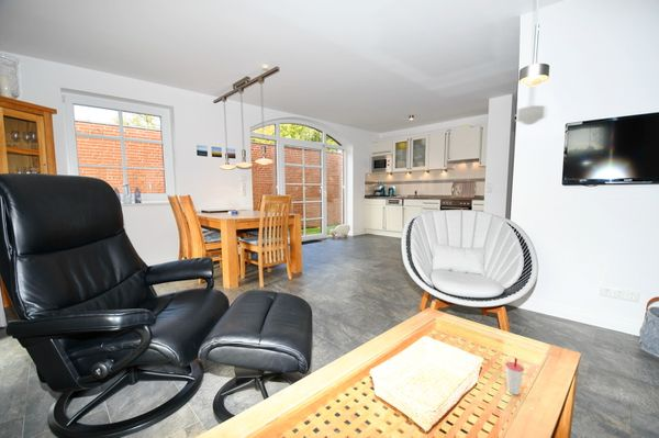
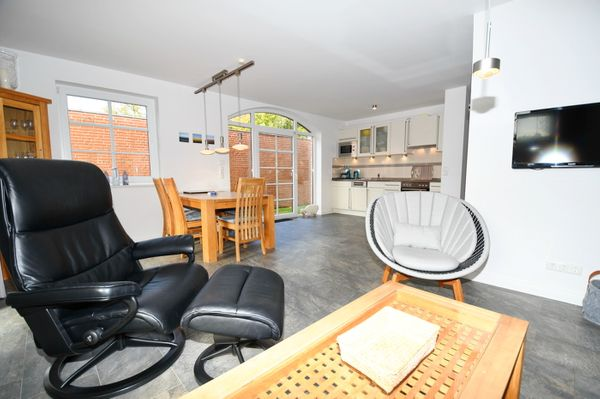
- cup [504,357,525,395]
